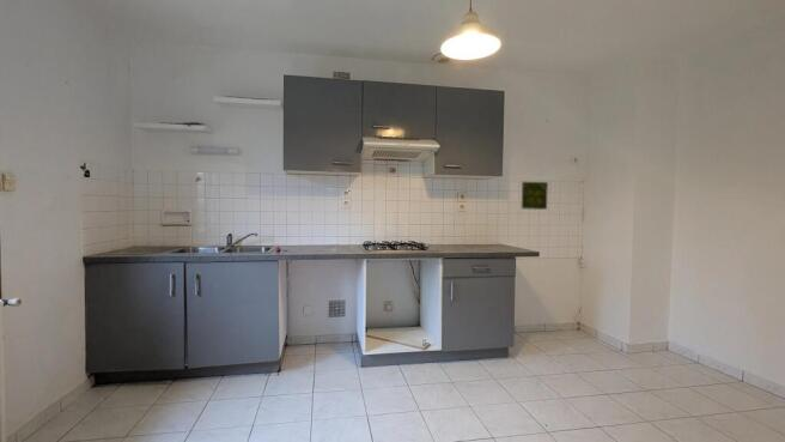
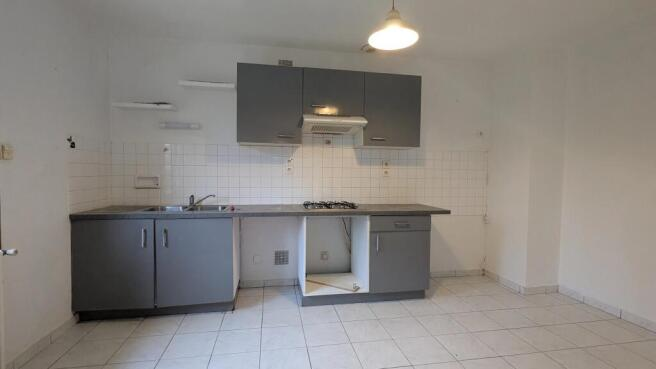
- decorative tile [521,181,549,211]
